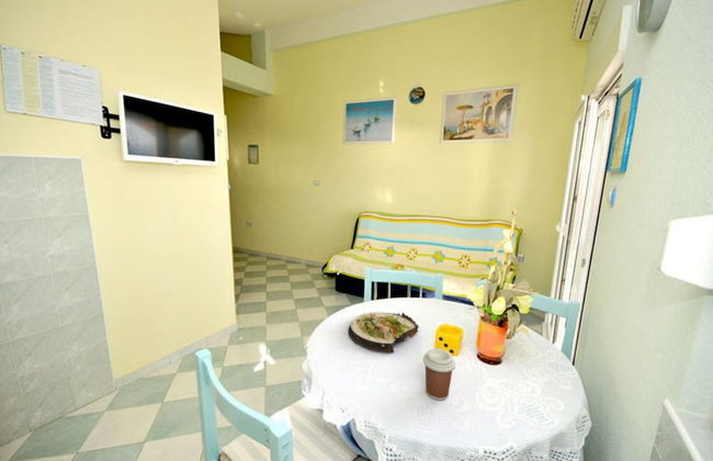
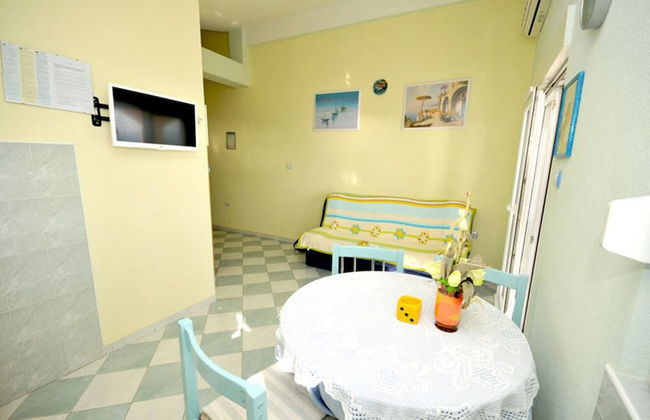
- salad plate [348,312,419,355]
- coffee cup [422,348,456,402]
